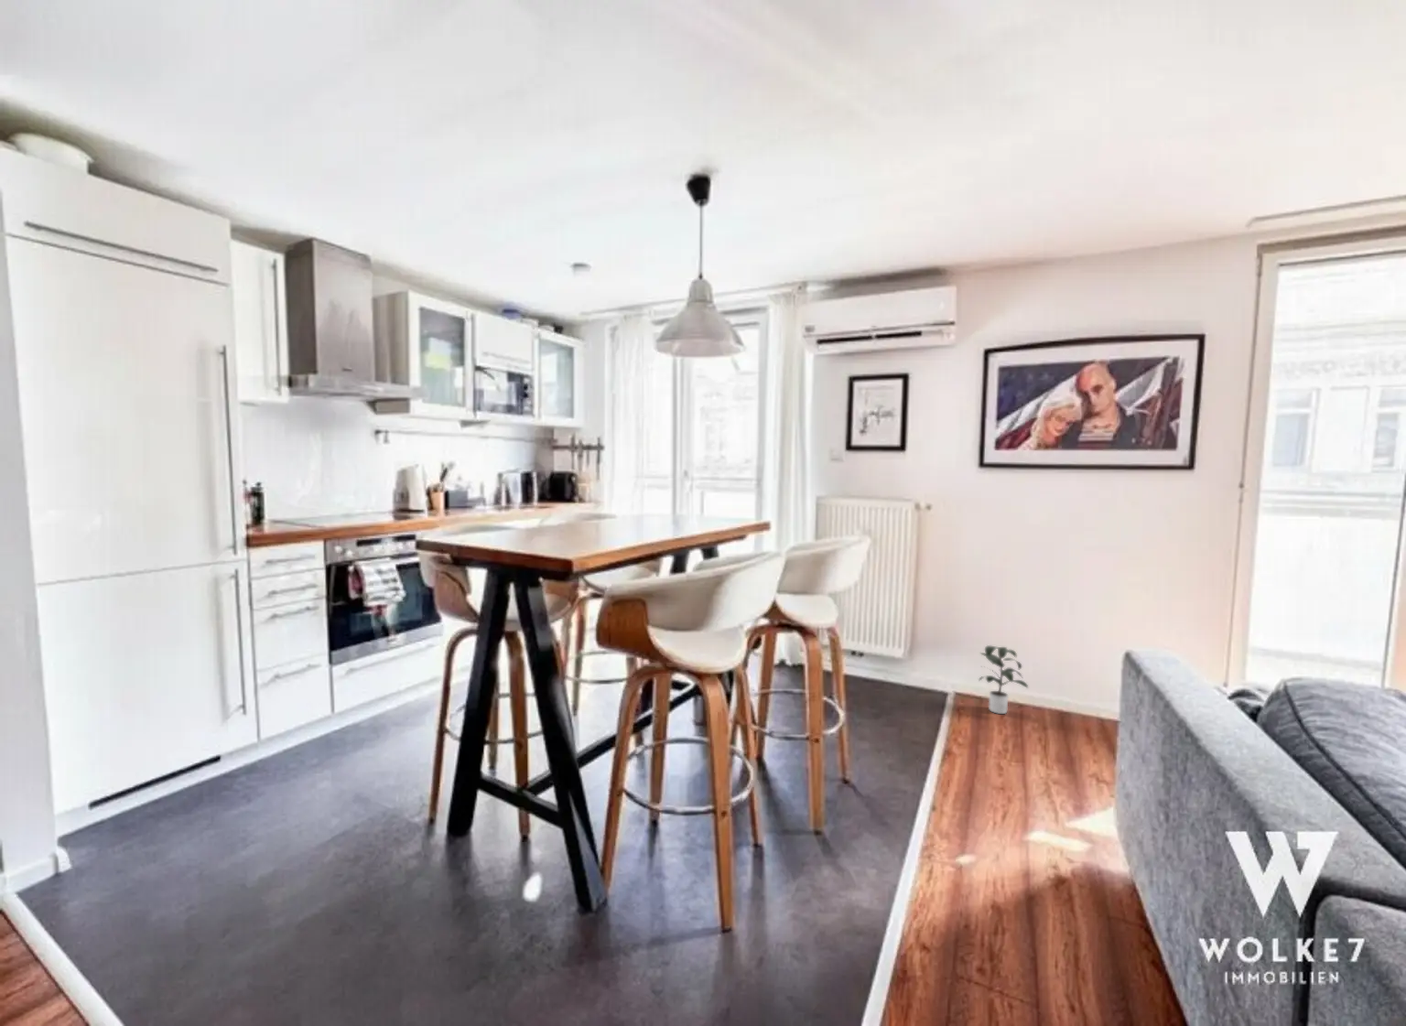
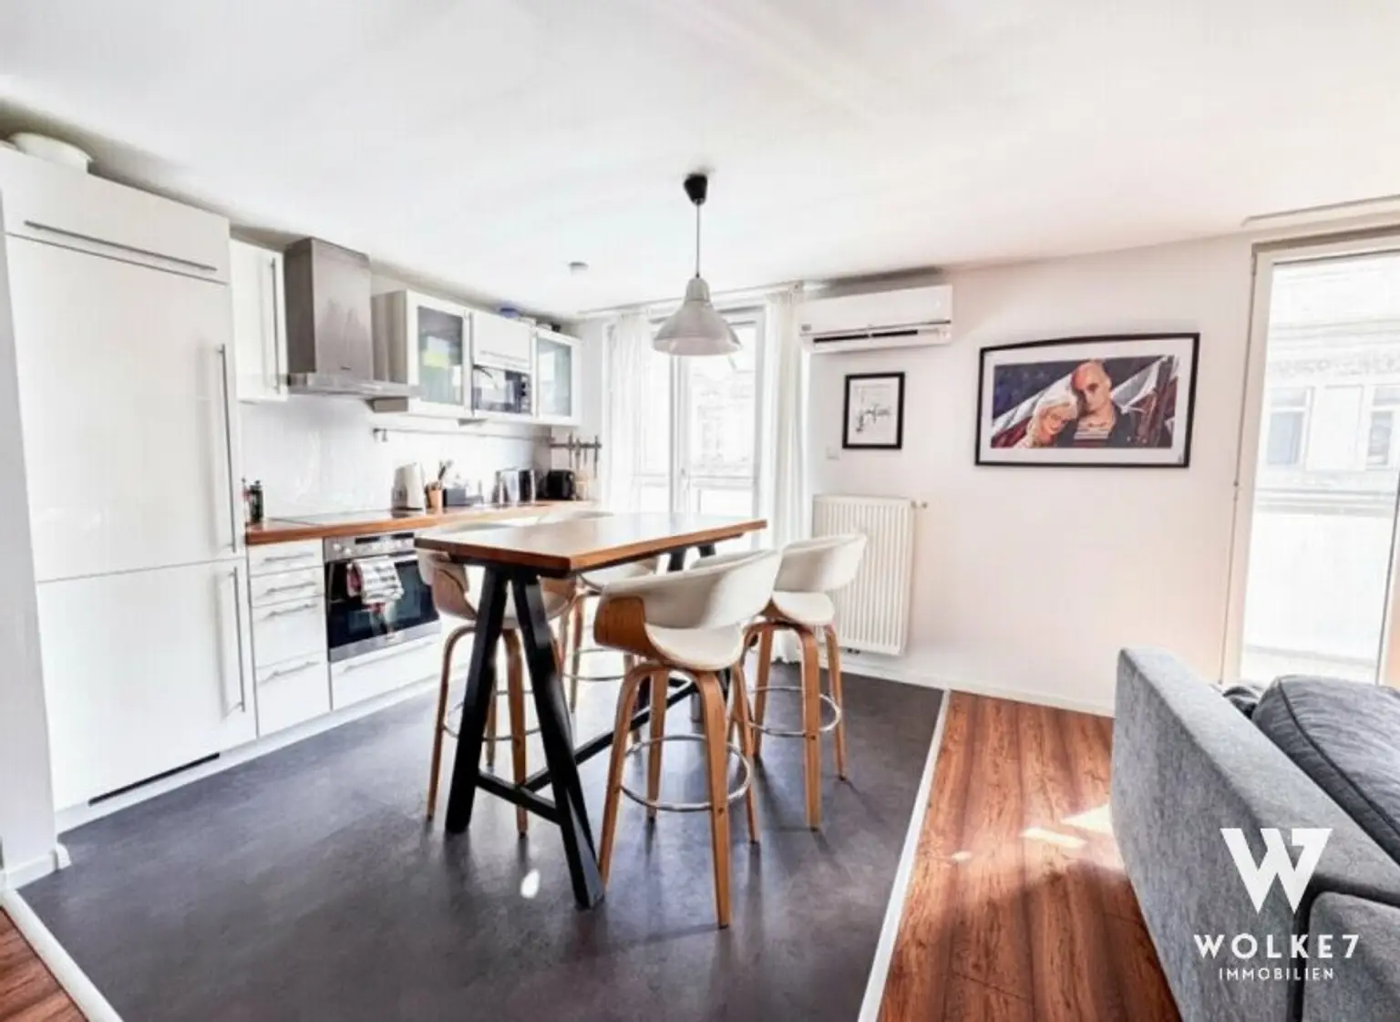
- potted plant [978,644,1029,715]
